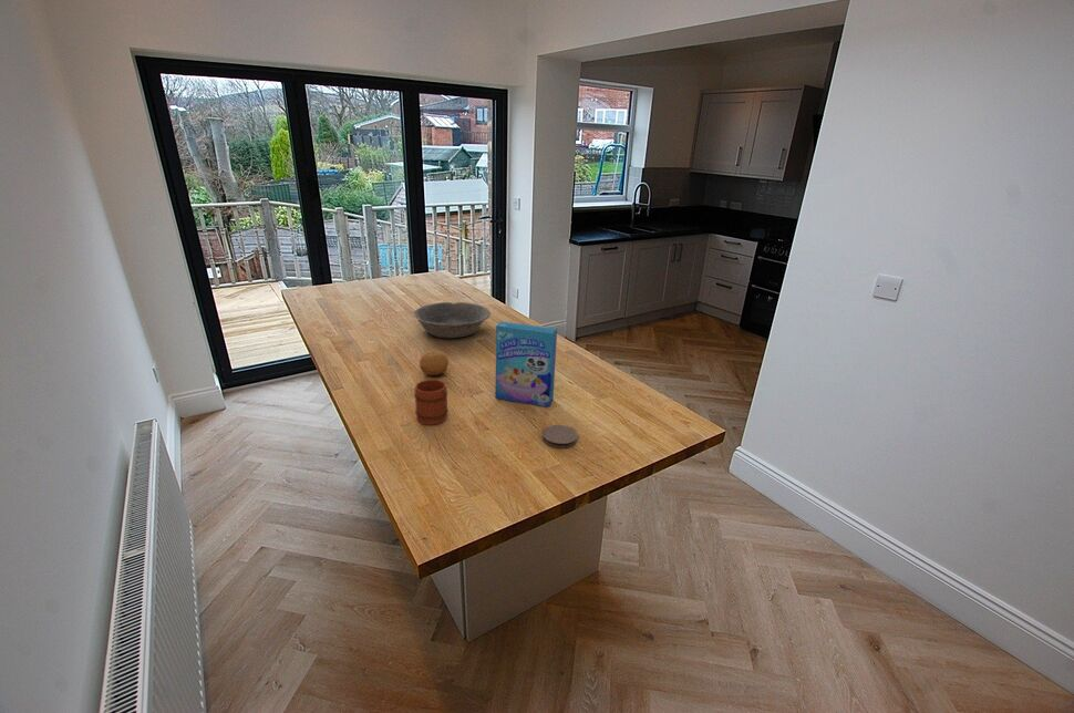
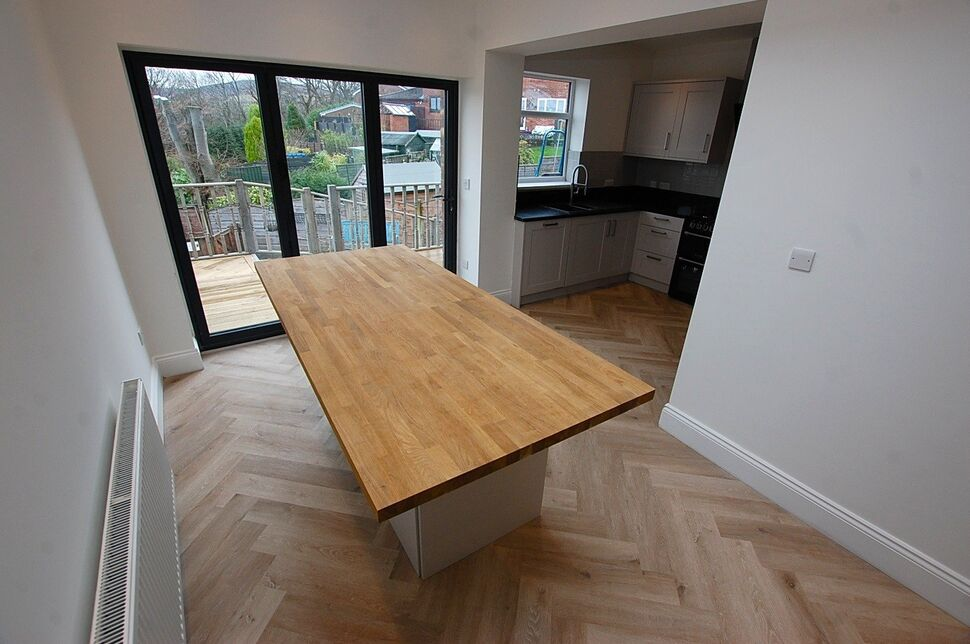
- fruit [419,349,450,376]
- cereal box [495,320,558,409]
- coaster [541,424,579,448]
- bowl [413,301,492,340]
- mug [413,379,450,426]
